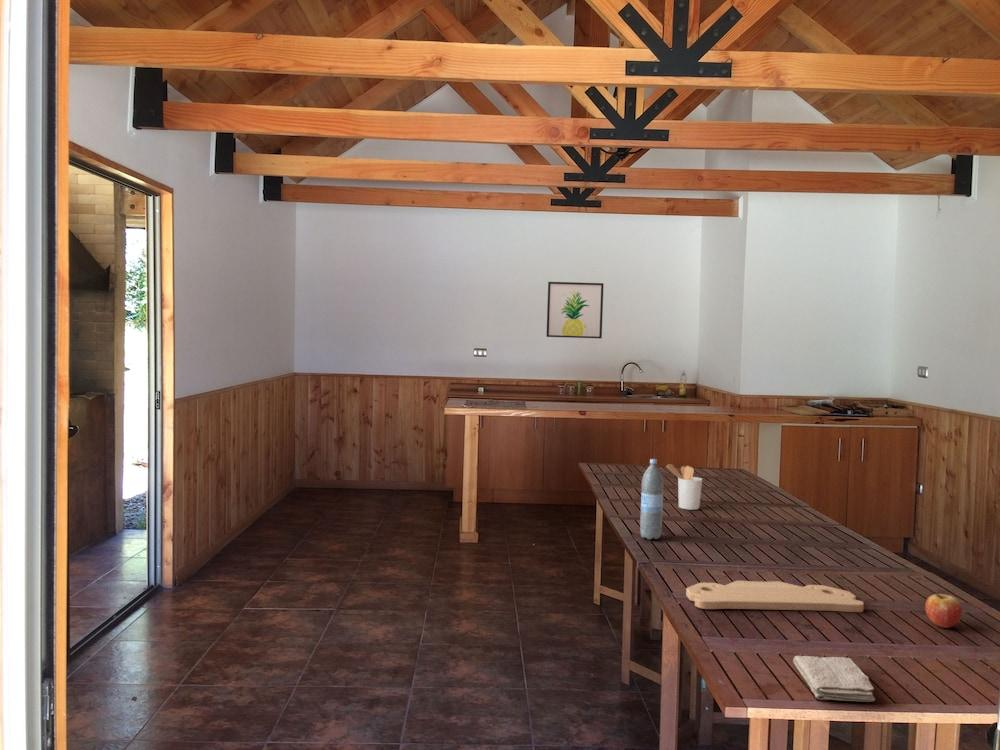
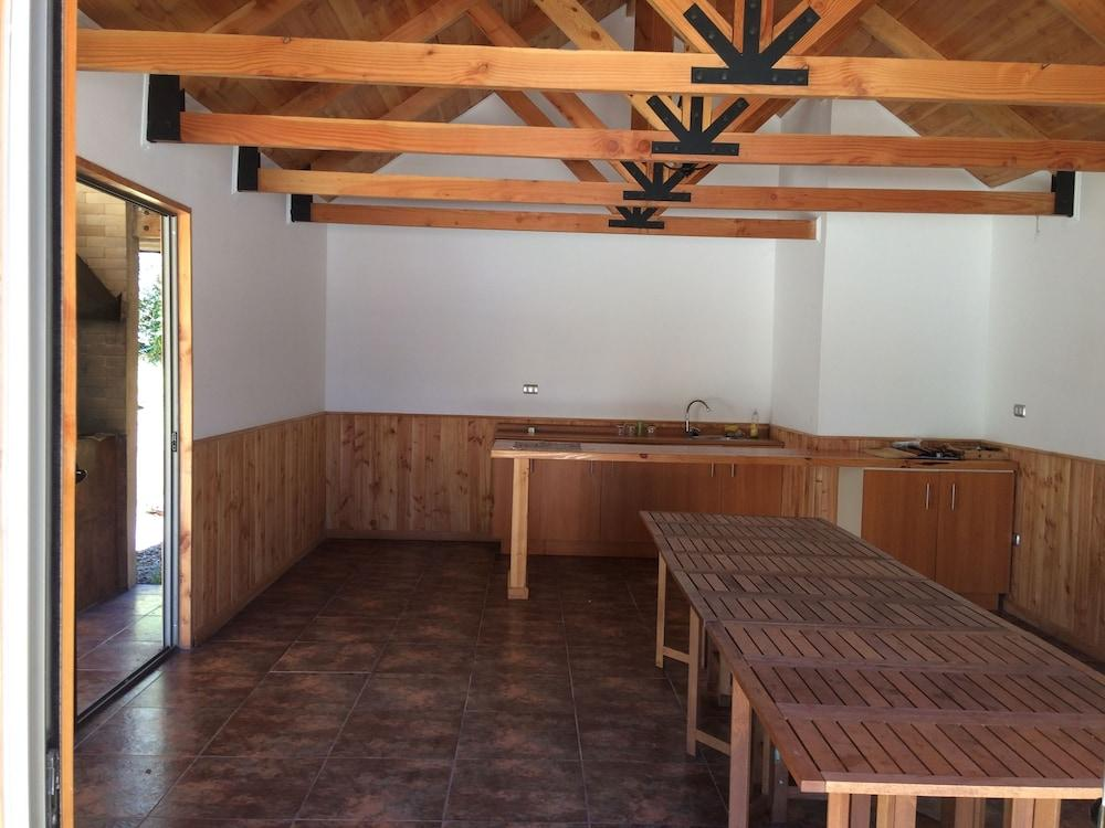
- utensil holder [666,463,703,511]
- fruit [924,593,963,629]
- washcloth [792,655,876,703]
- cutting board [685,580,865,613]
- wall art [545,281,605,339]
- water bottle [639,458,665,540]
